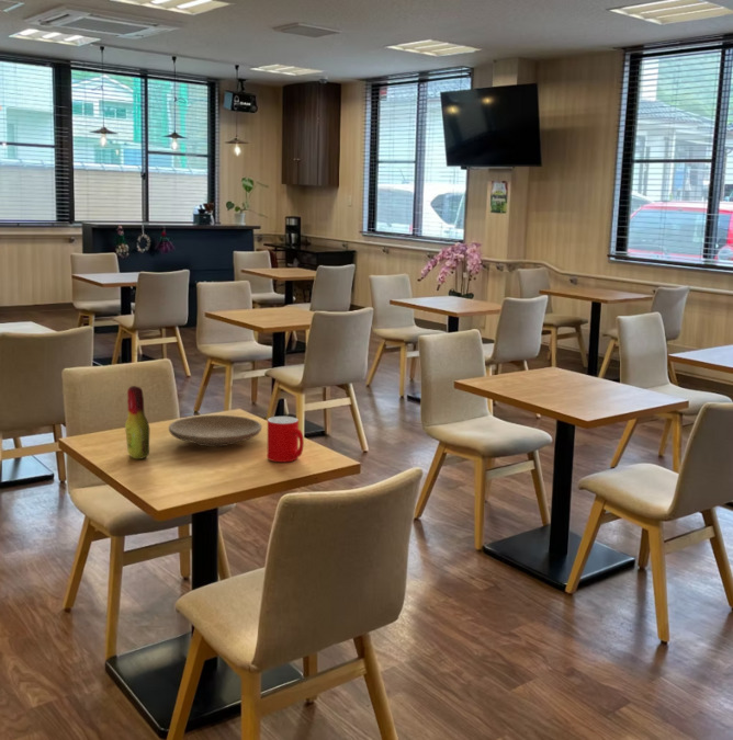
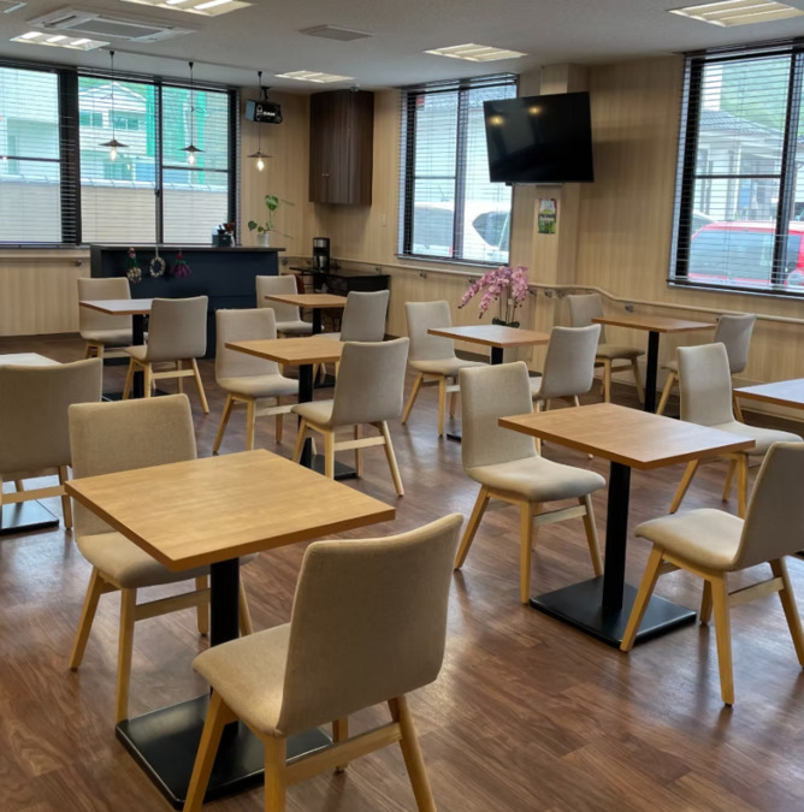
- bottle [124,385,150,460]
- plate [168,414,263,447]
- cup [267,415,305,463]
